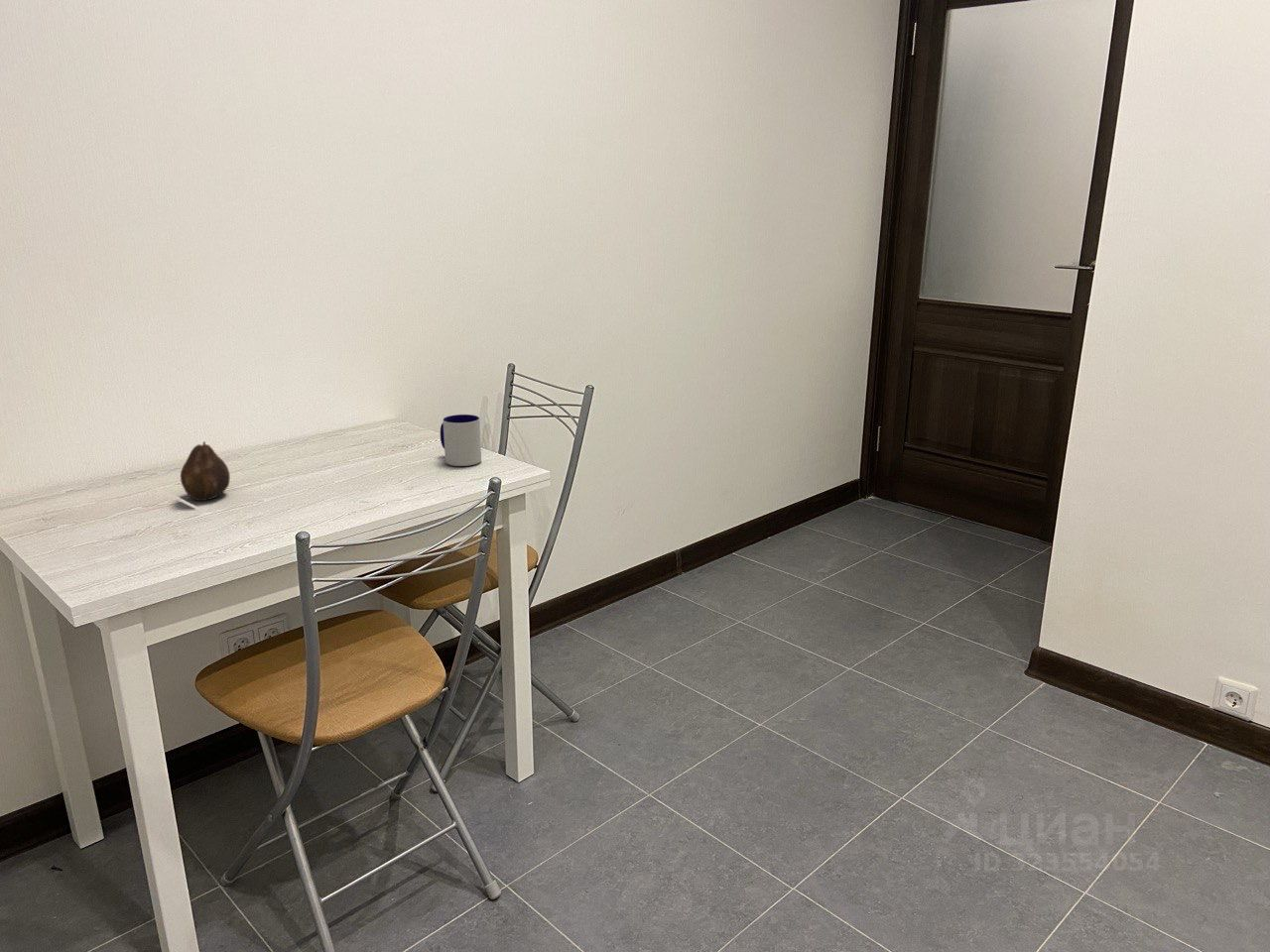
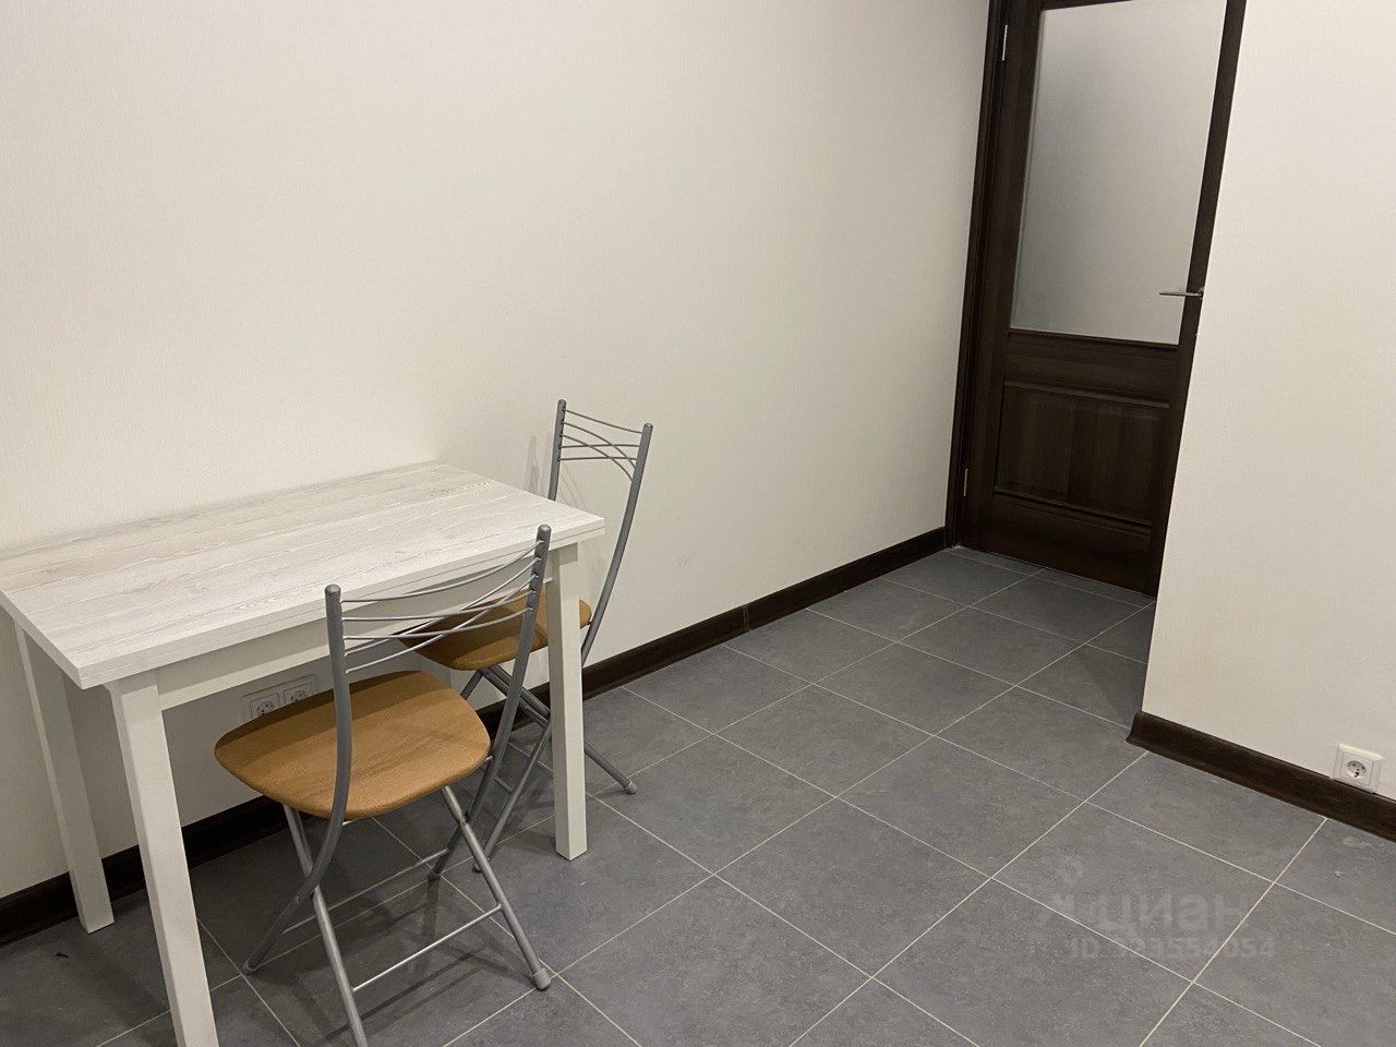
- mug [440,414,482,467]
- fruit [180,440,231,502]
